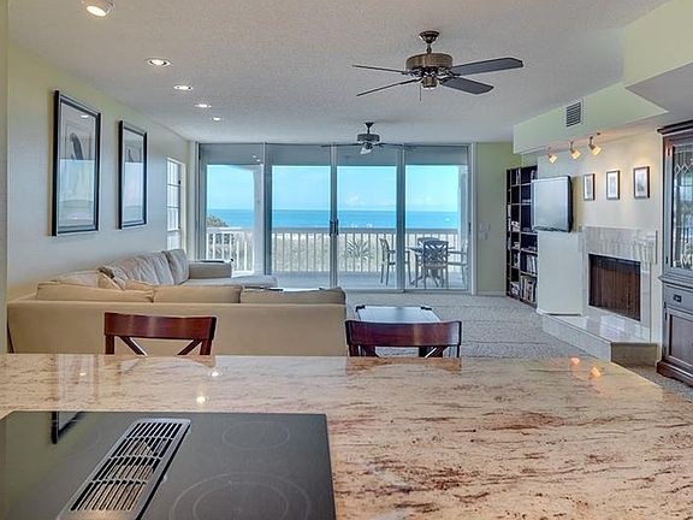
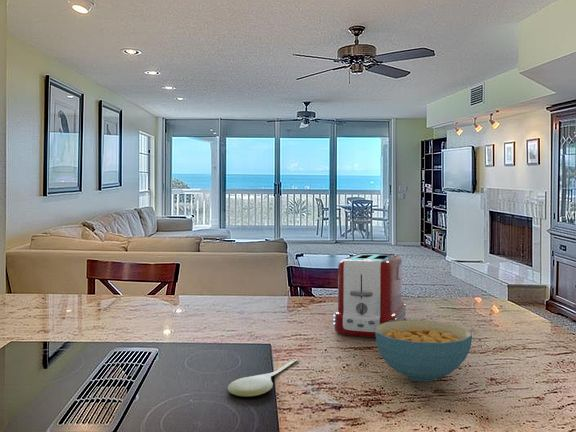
+ cereal bowl [375,319,473,383]
+ toaster [332,252,407,338]
+ spoon [227,358,299,397]
